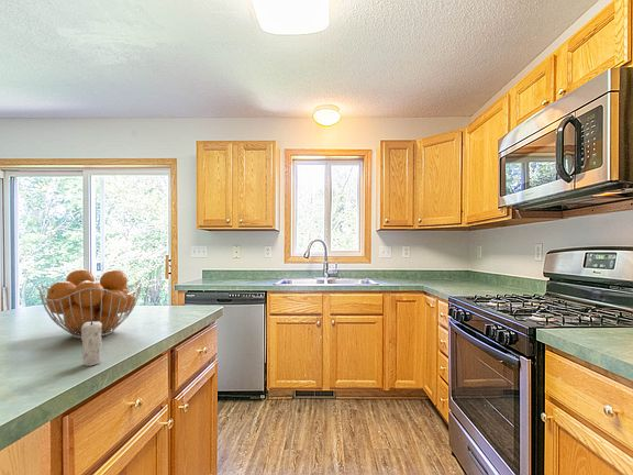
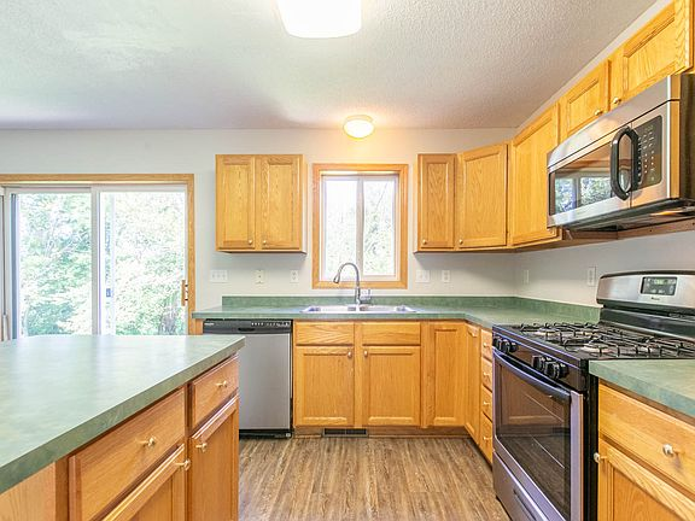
- candle [80,316,103,367]
- fruit basket [37,268,144,340]
